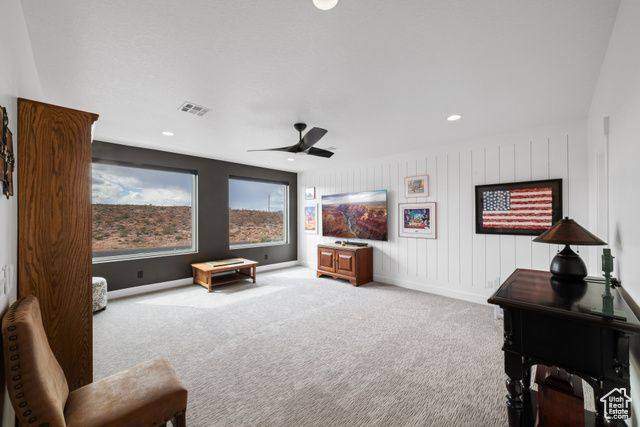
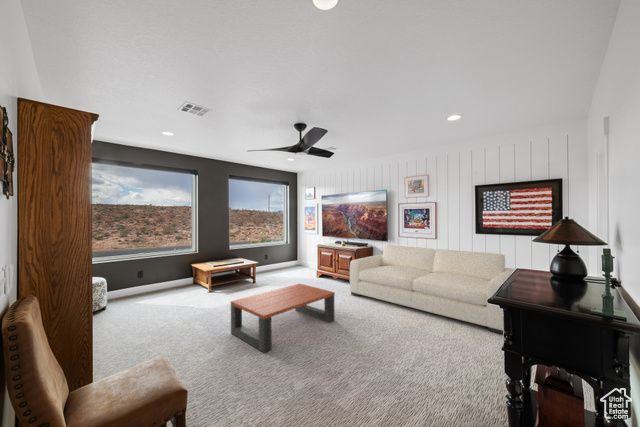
+ coffee table [230,283,336,354]
+ sofa [349,244,516,335]
